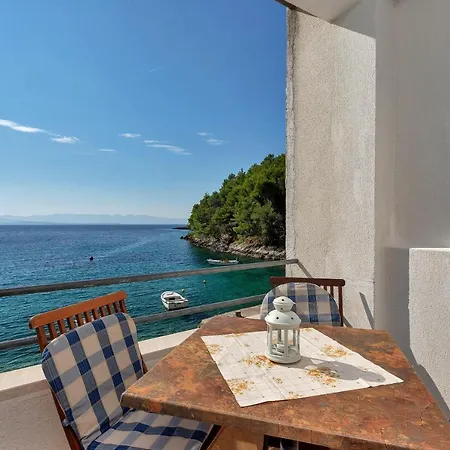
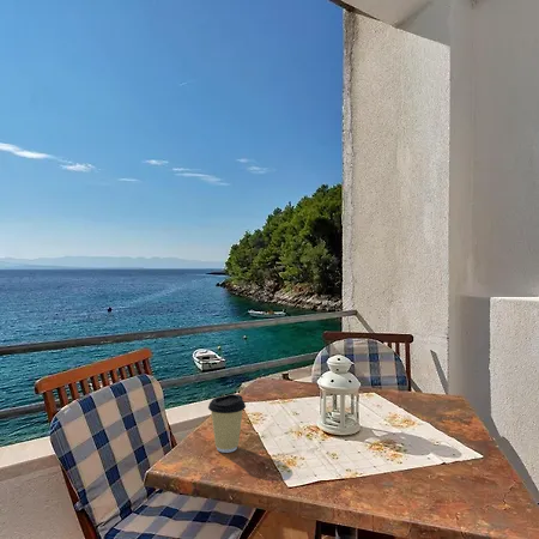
+ coffee cup [207,393,247,454]
